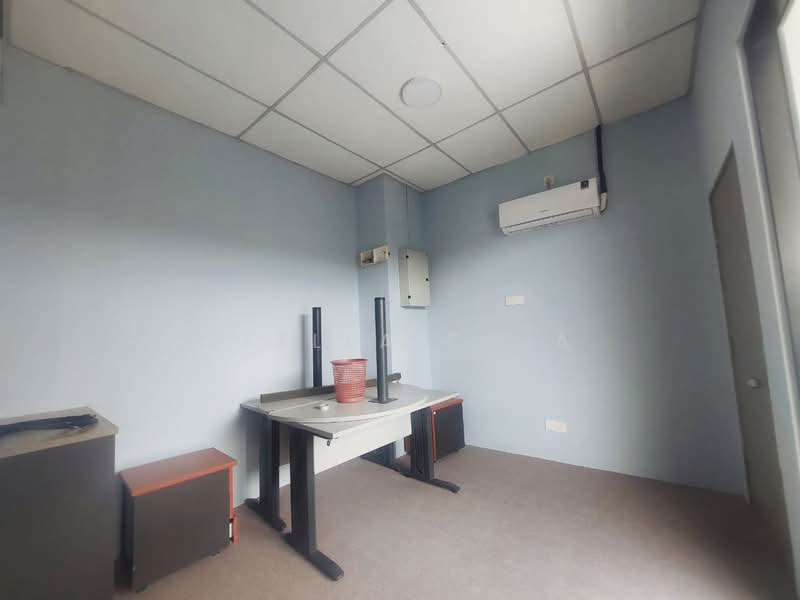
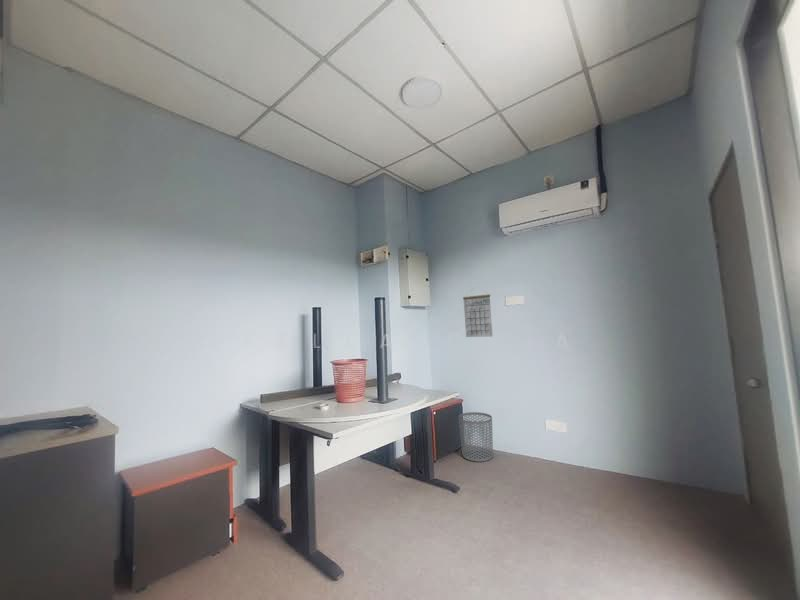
+ waste bin [458,411,494,463]
+ calendar [462,288,494,338]
